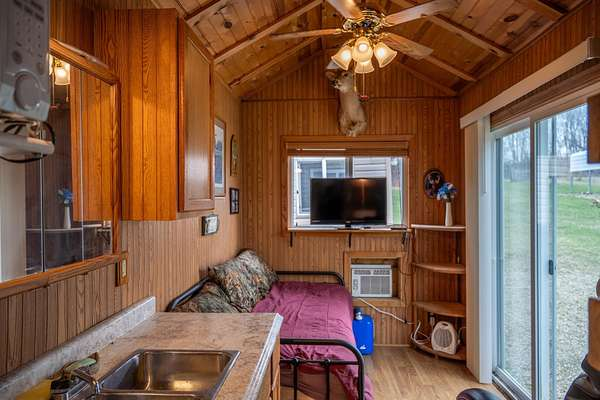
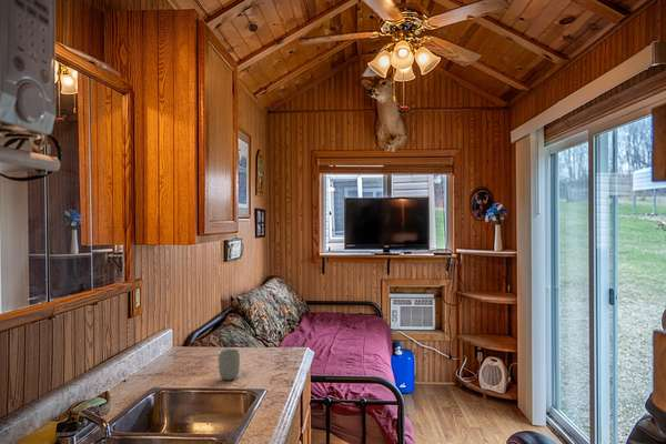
+ cup [218,349,241,381]
